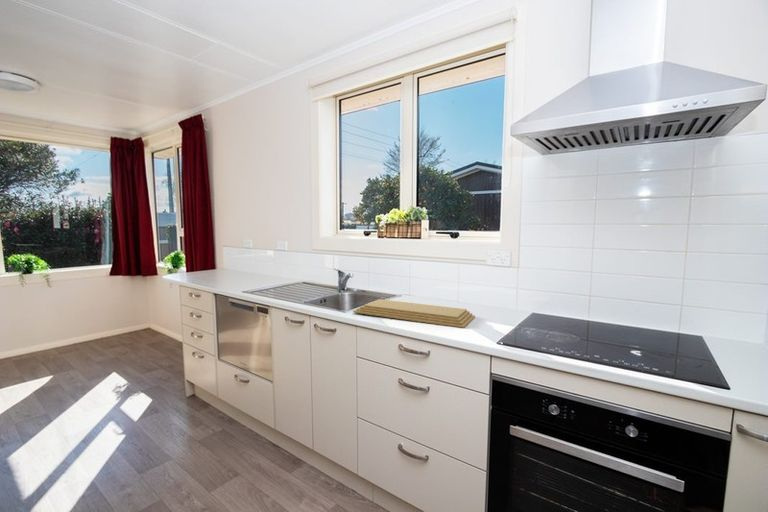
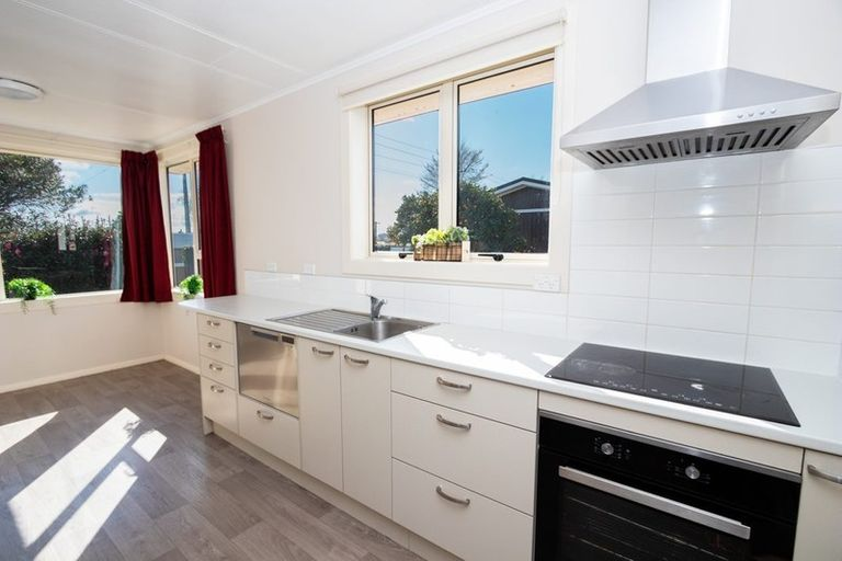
- cutting board [352,298,476,329]
